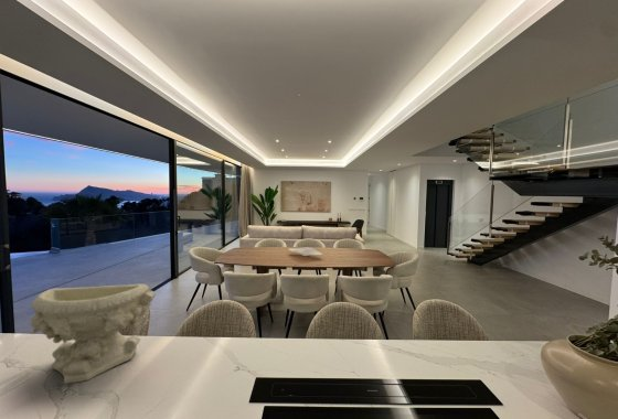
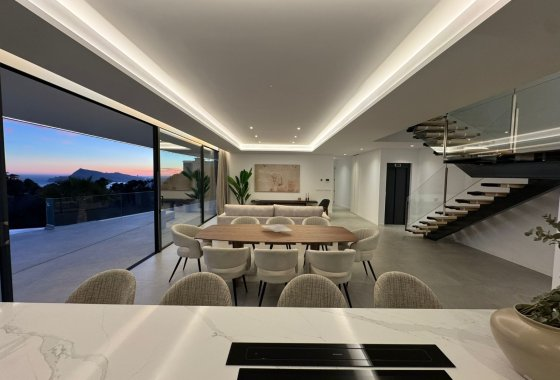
- decorative bowl [30,283,157,385]
